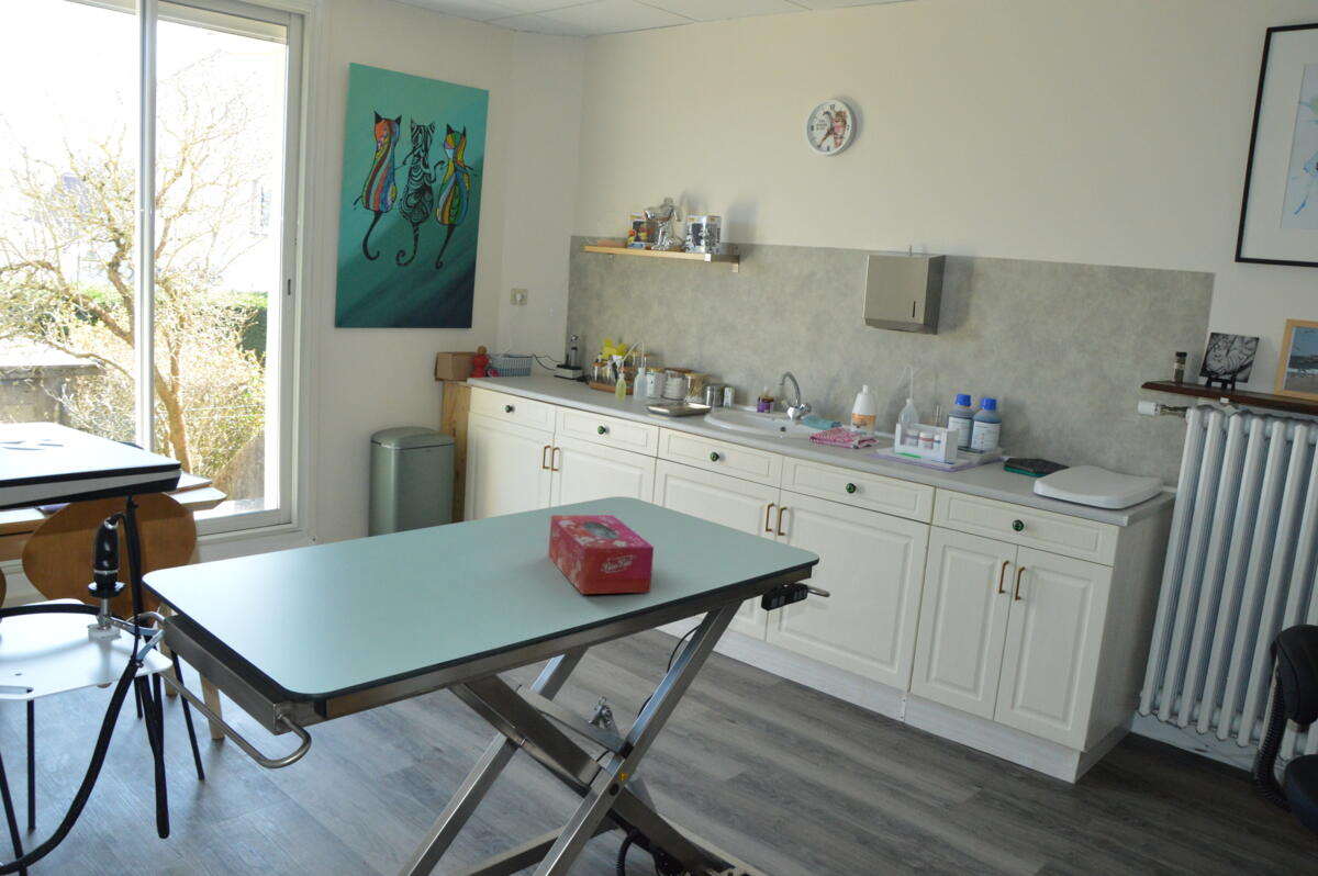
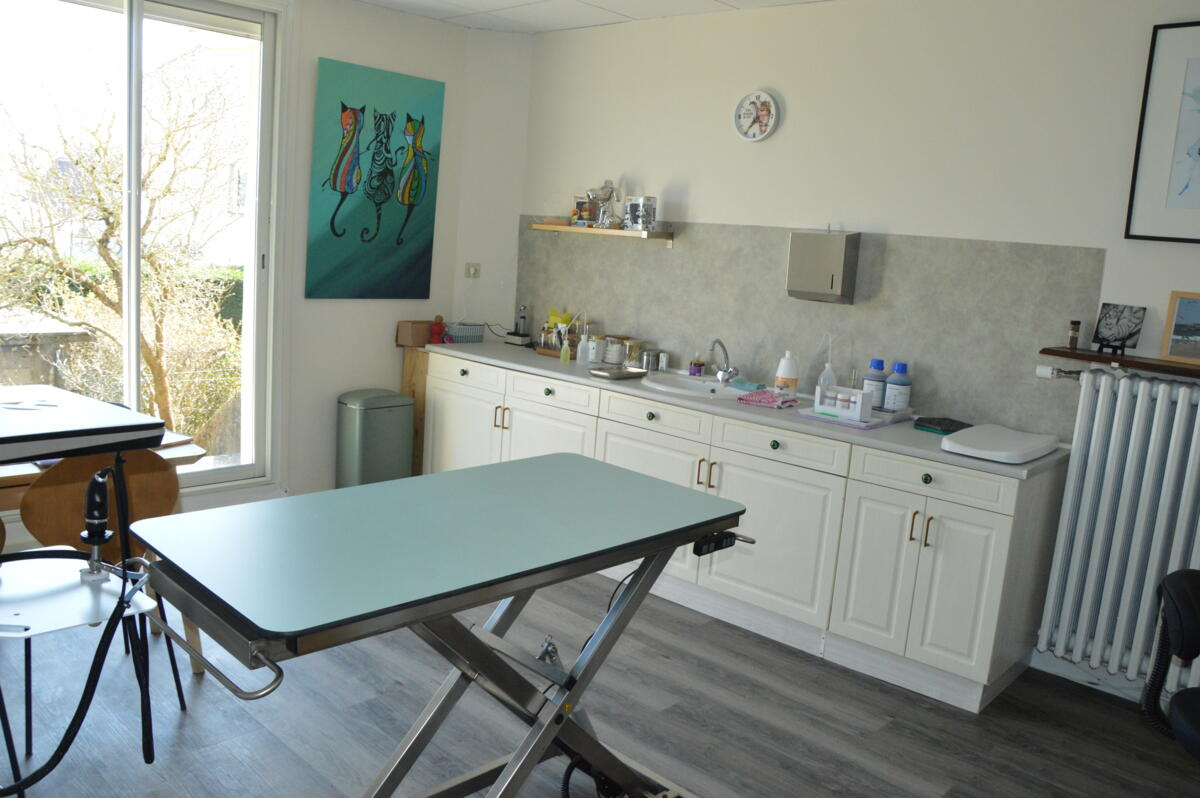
- tissue box [547,514,655,595]
